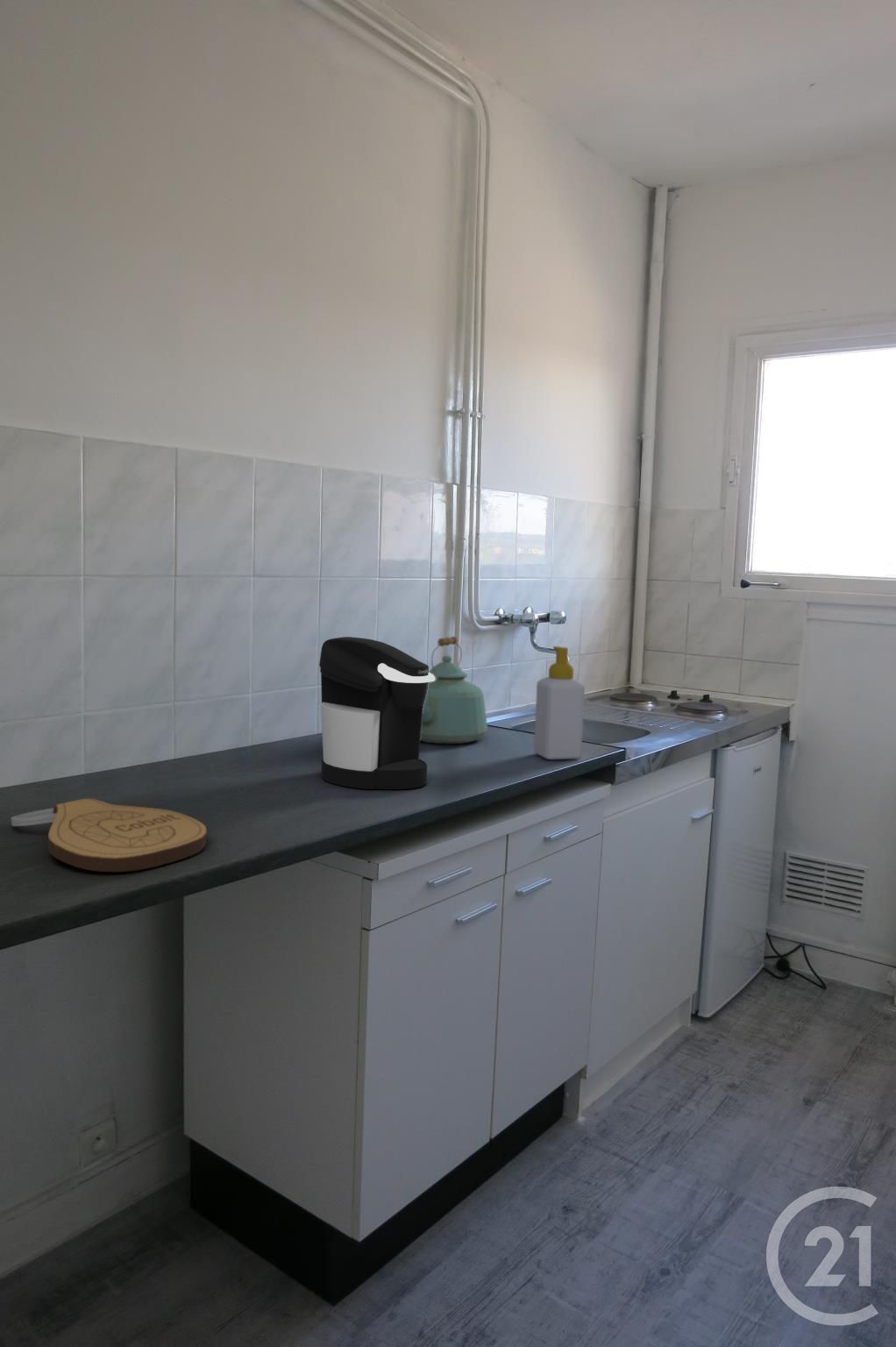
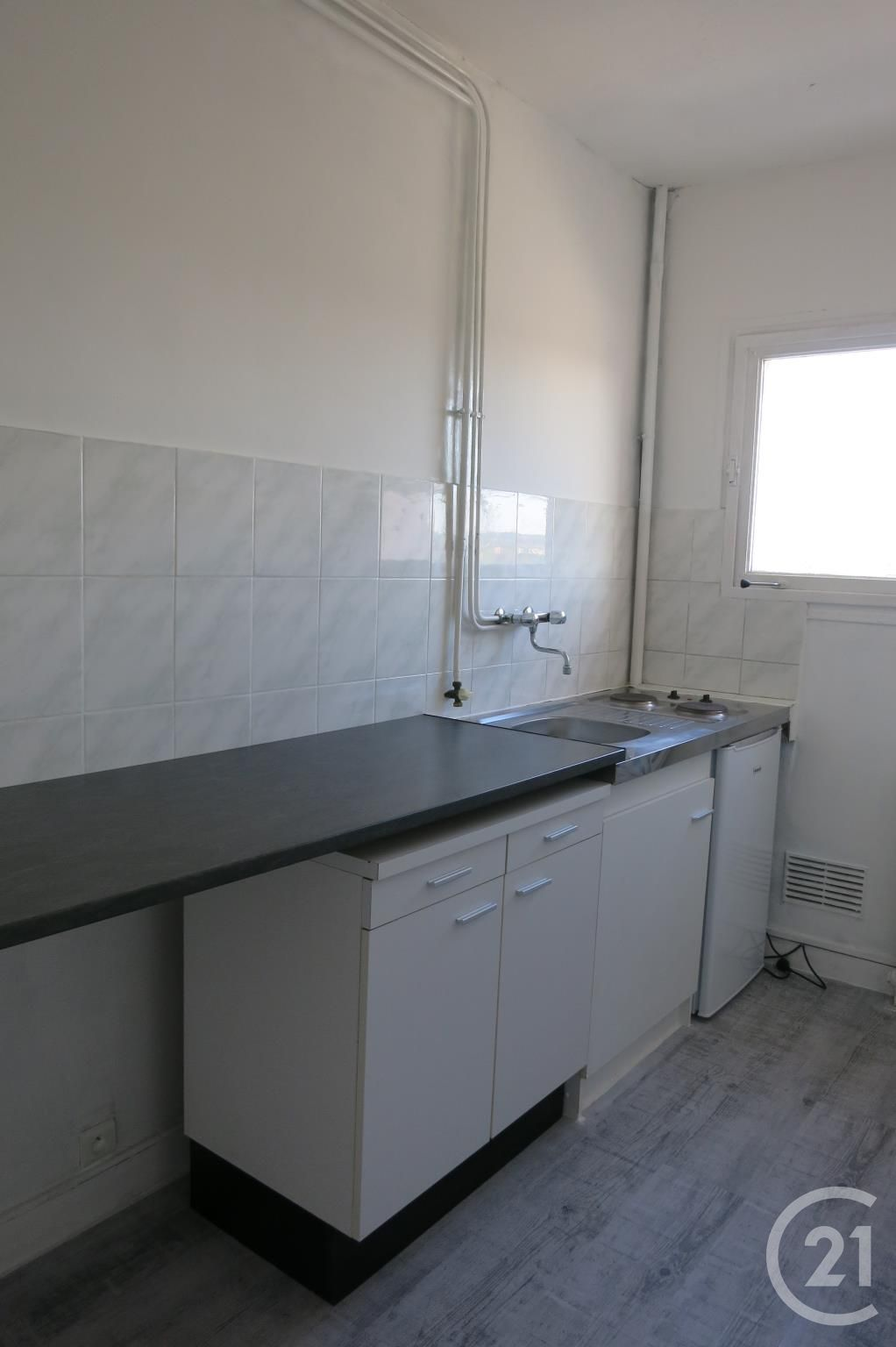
- key chain [11,798,208,873]
- coffee maker [318,636,435,790]
- kettle [420,636,488,745]
- soap bottle [533,645,586,760]
